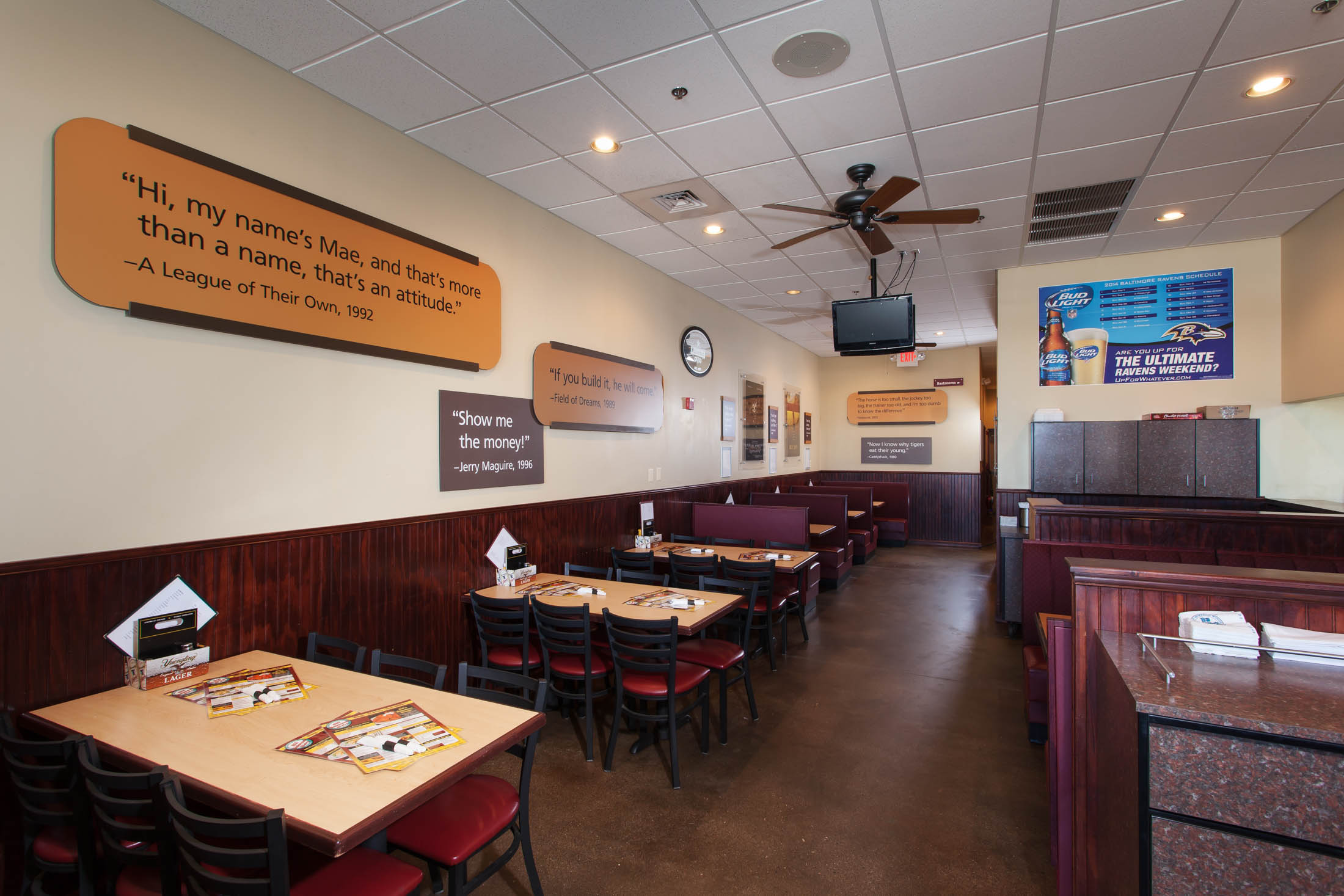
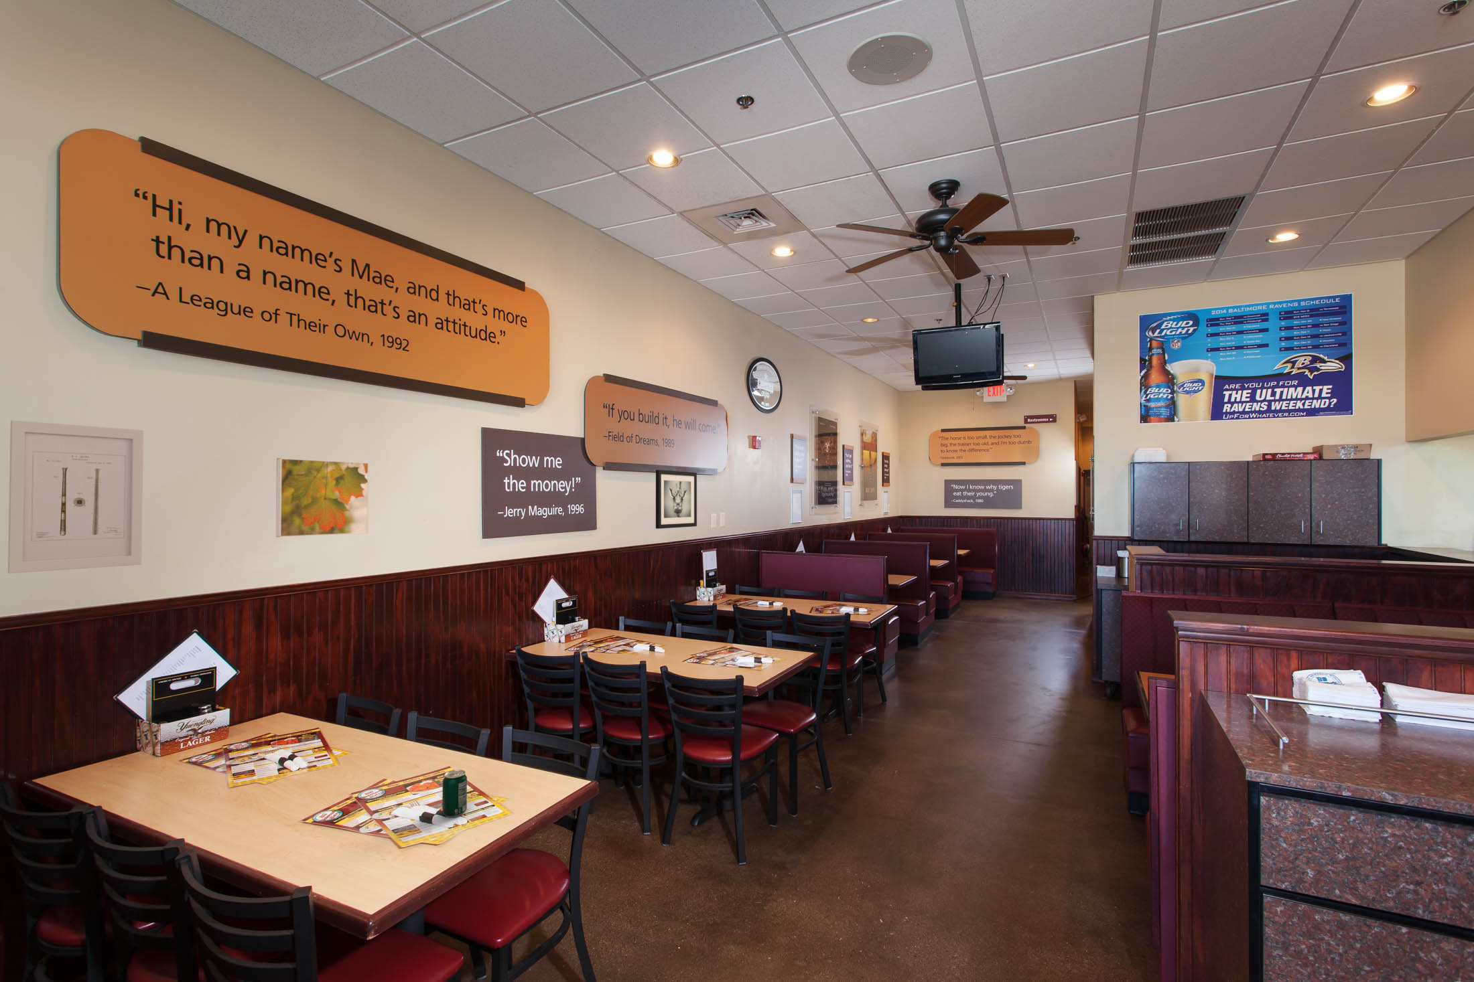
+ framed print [275,457,370,538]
+ wall art [655,469,698,529]
+ beverage can [442,769,467,818]
+ wall art [8,420,144,573]
